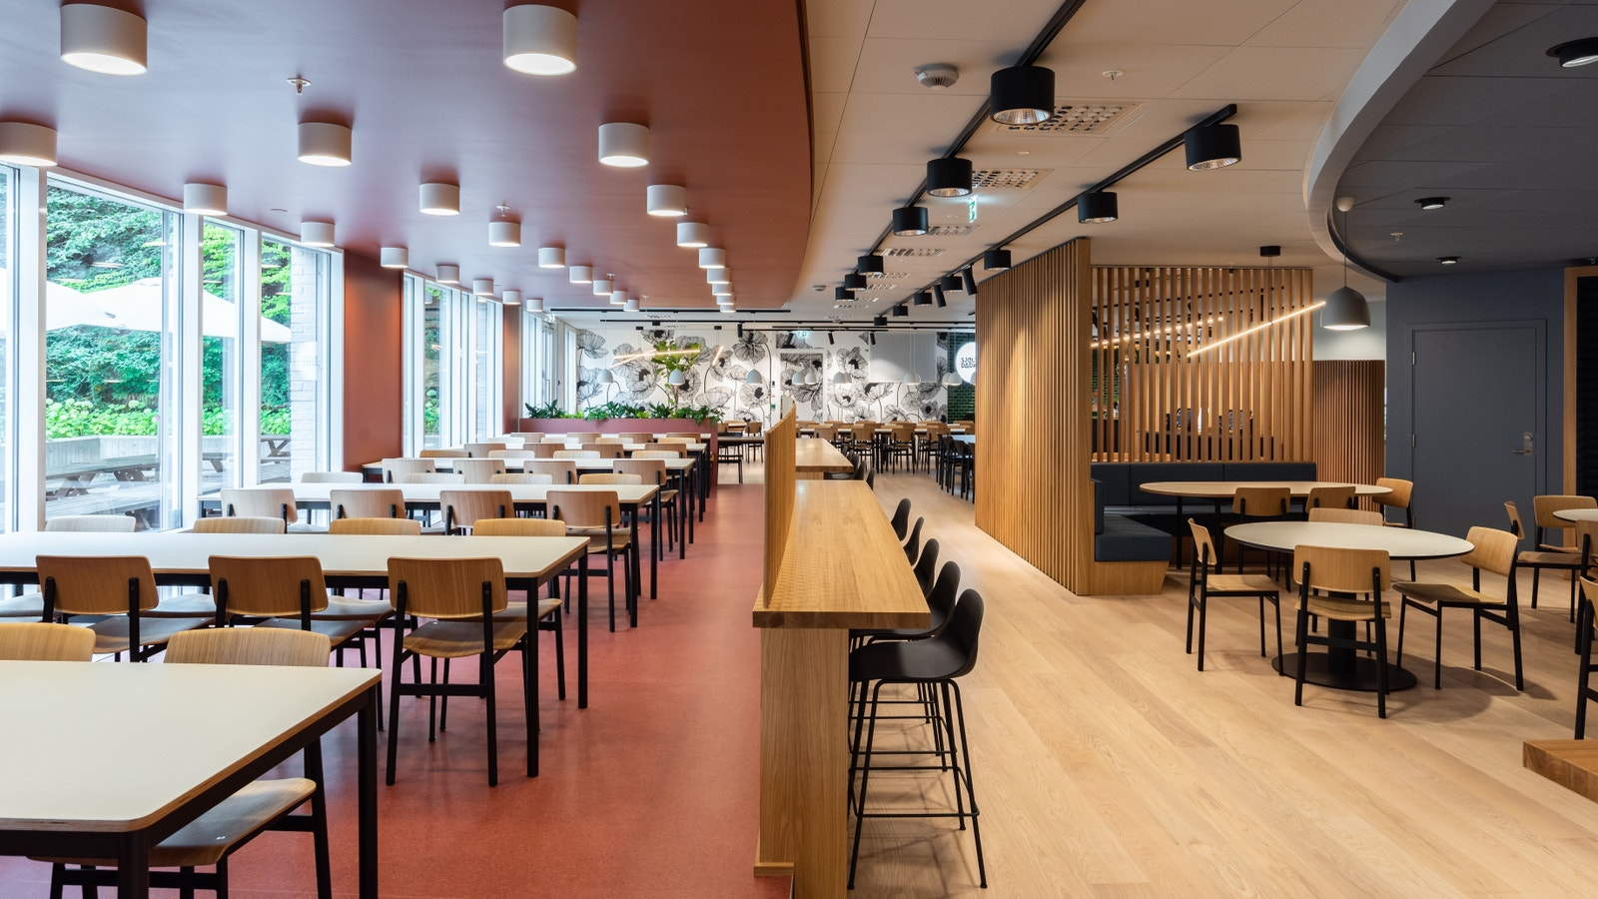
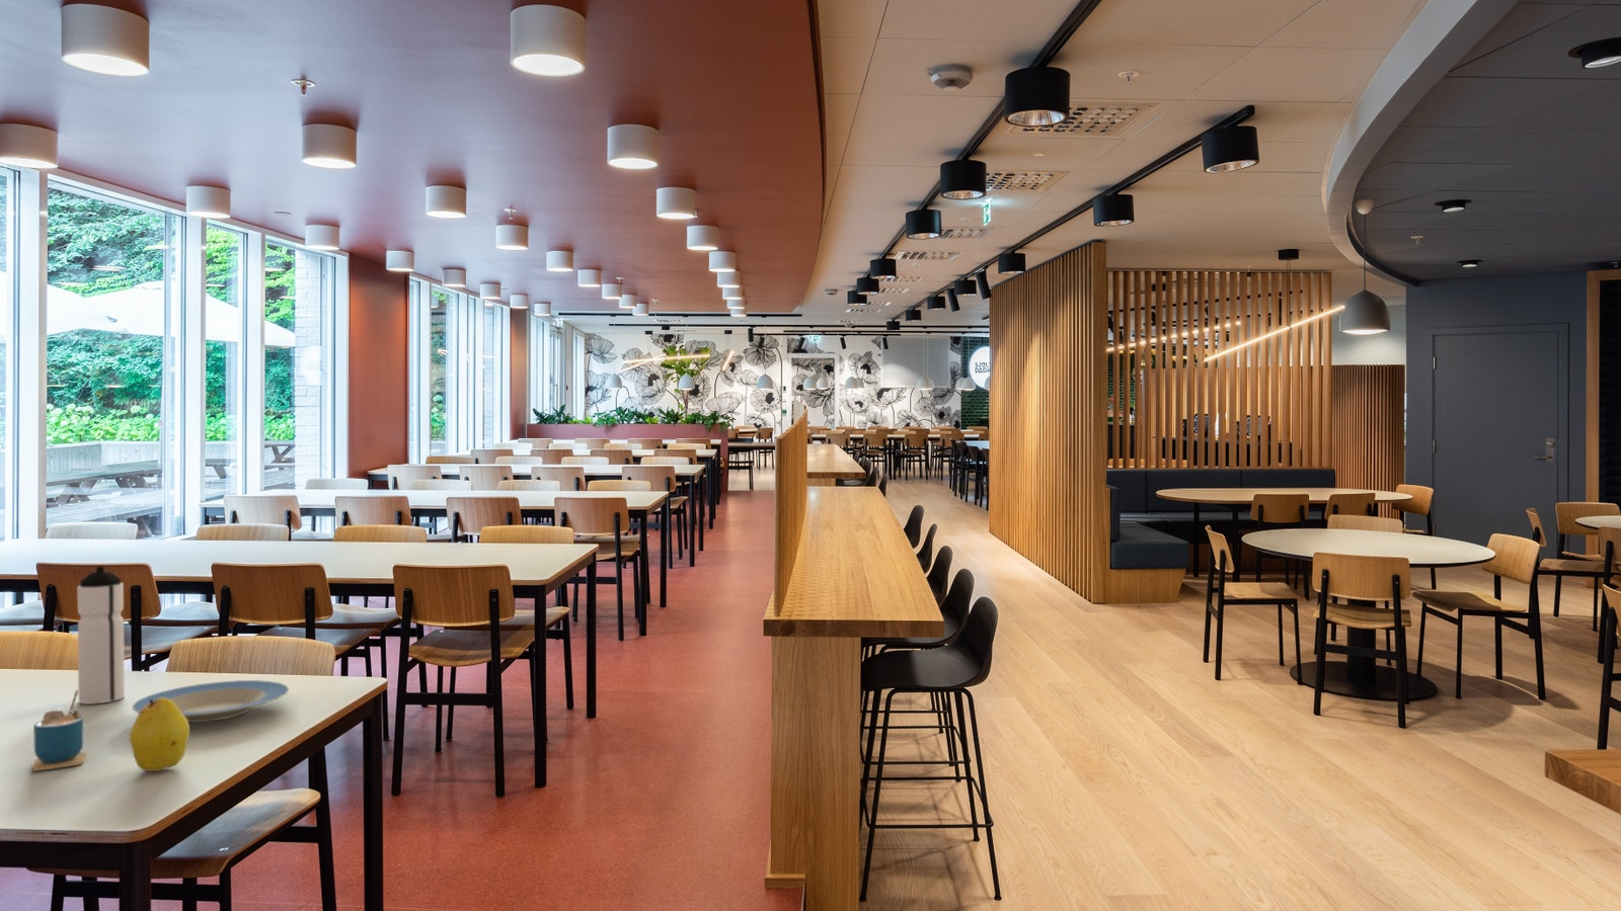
+ cup [30,690,87,772]
+ plate [131,680,289,723]
+ water bottle [76,565,126,704]
+ fruit [129,697,190,772]
